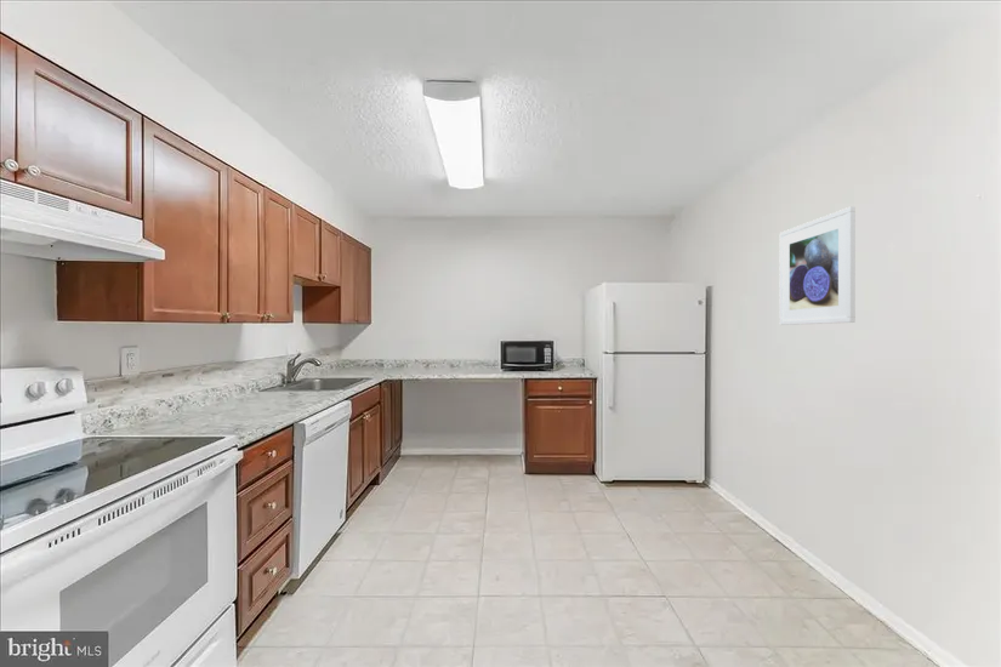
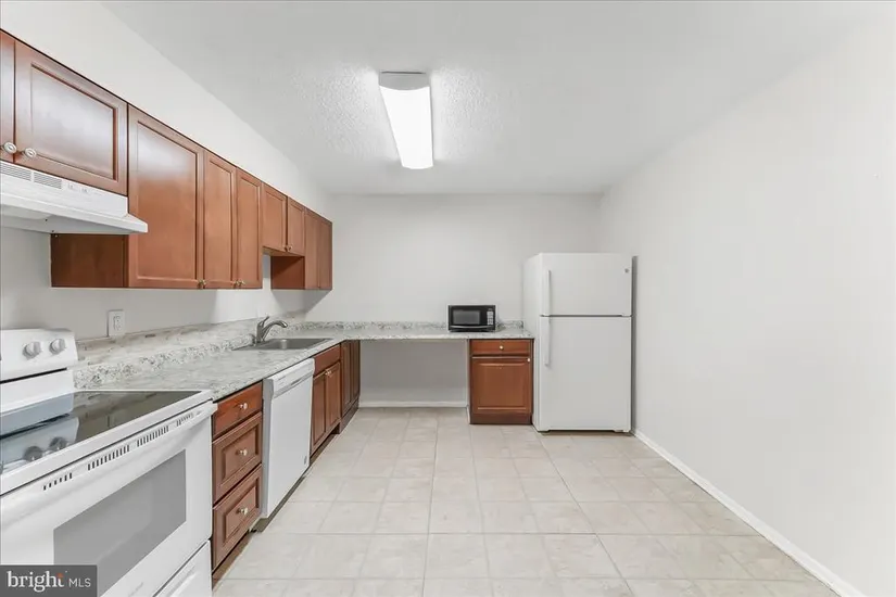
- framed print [779,205,857,326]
